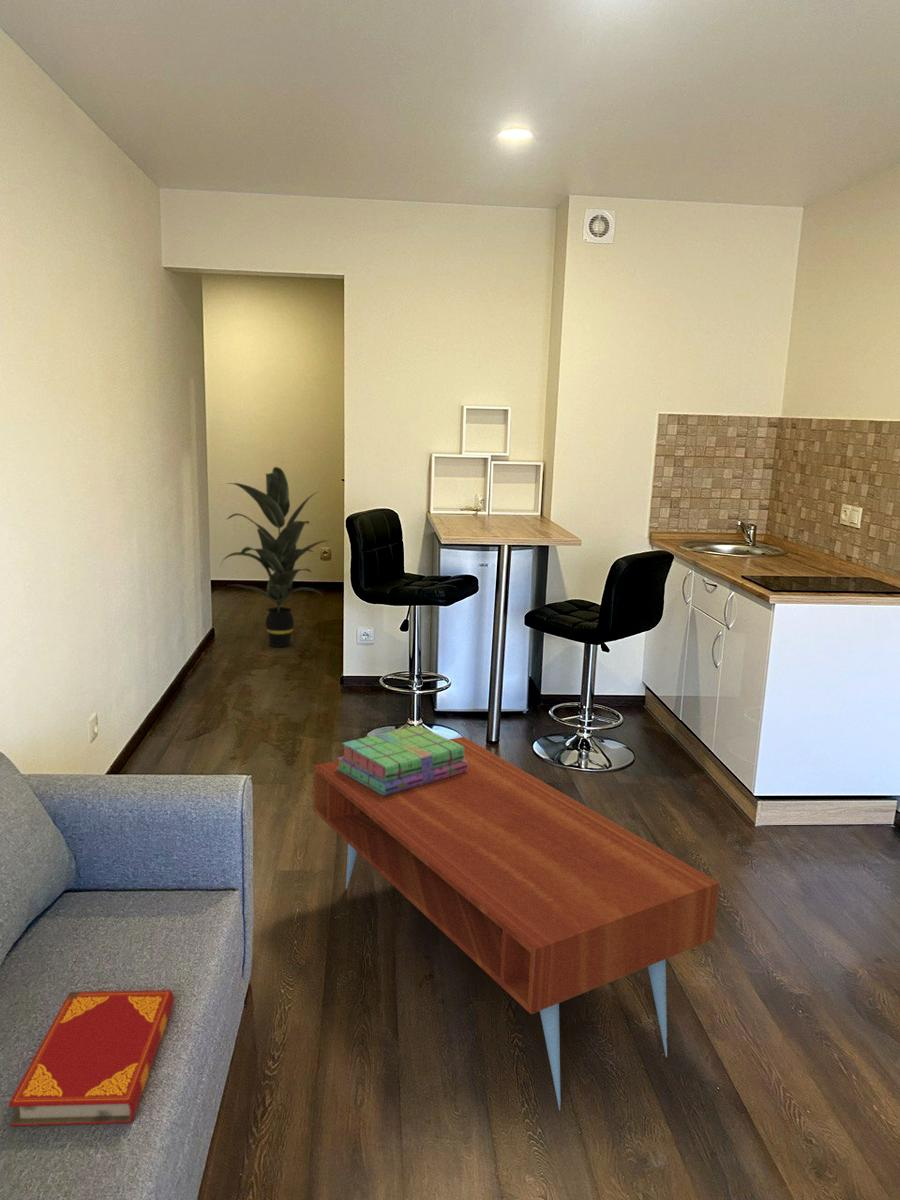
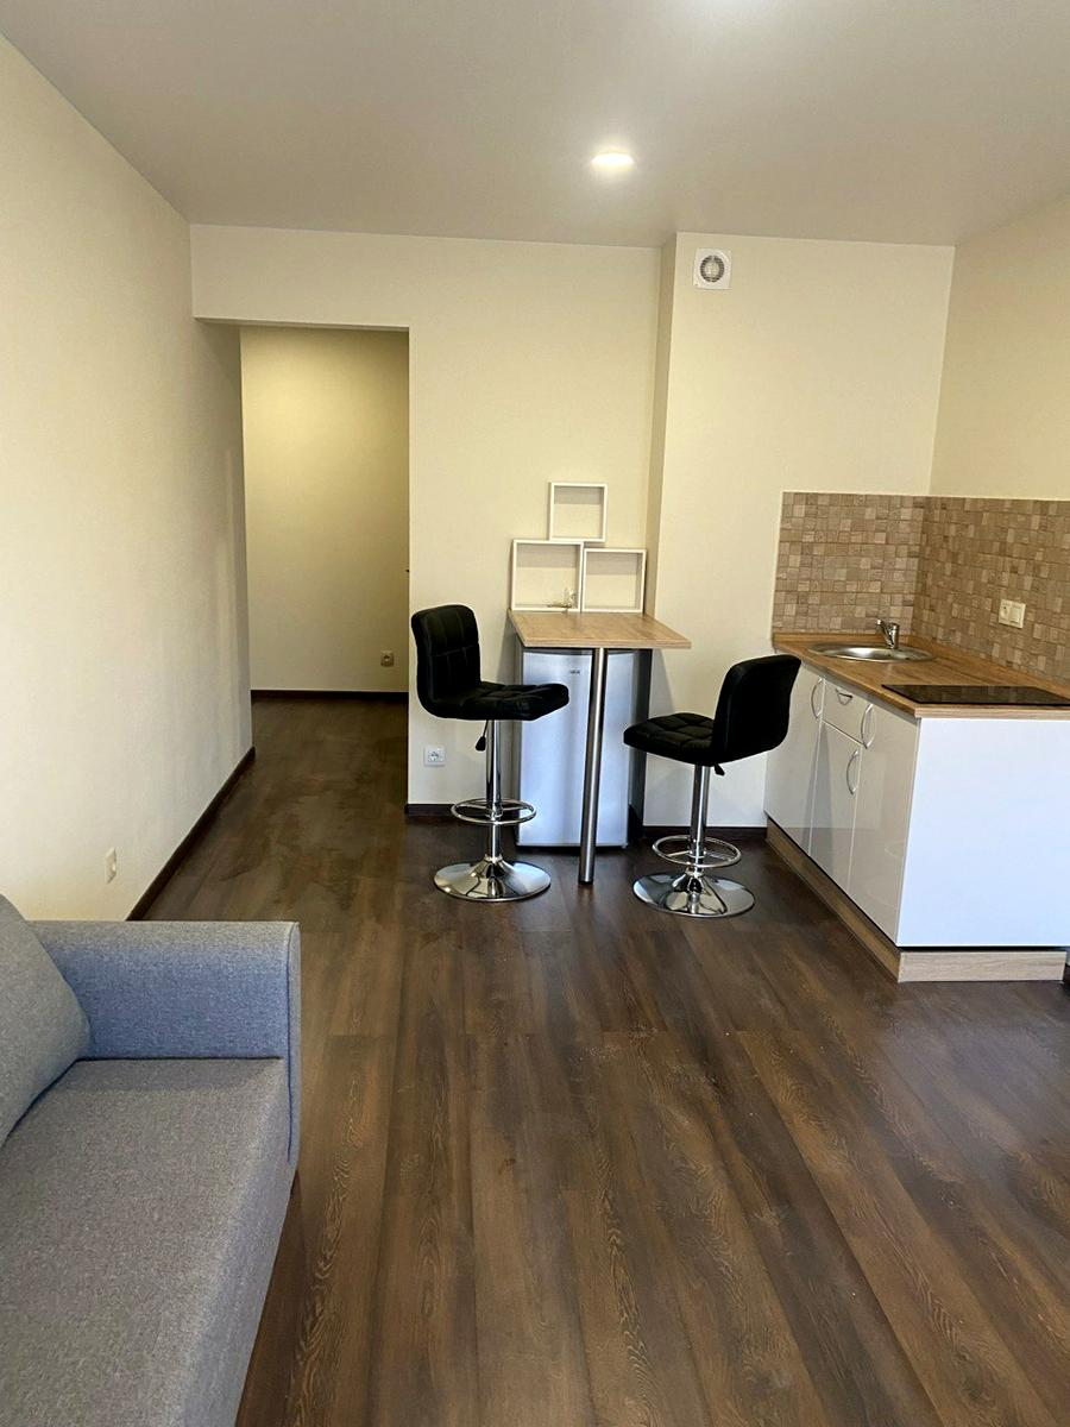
- hardback book [7,989,175,1127]
- coffee table [312,736,720,1111]
- indoor plant [218,466,331,648]
- stack of books [336,725,468,795]
